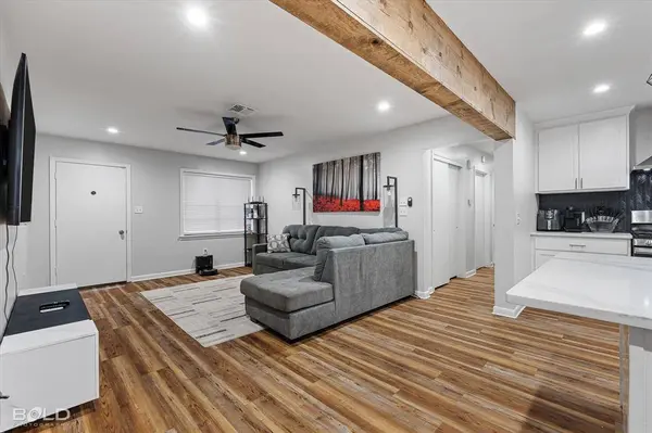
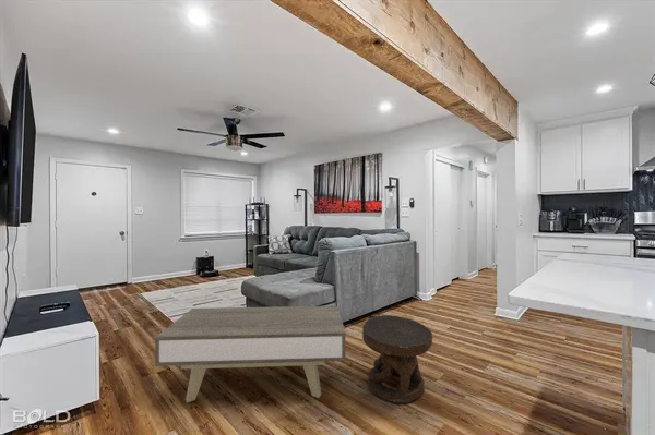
+ side table [361,314,433,404]
+ coffee table [154,305,347,403]
